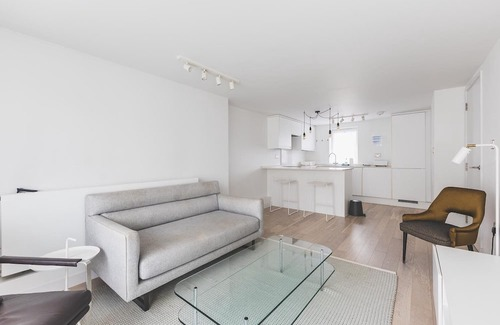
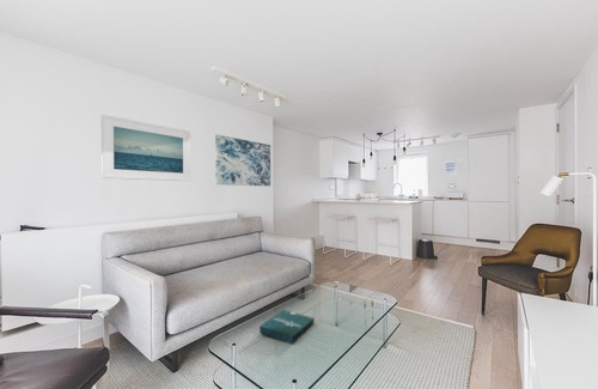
+ wall art [214,133,271,187]
+ pizza box [258,309,315,346]
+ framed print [100,114,193,182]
